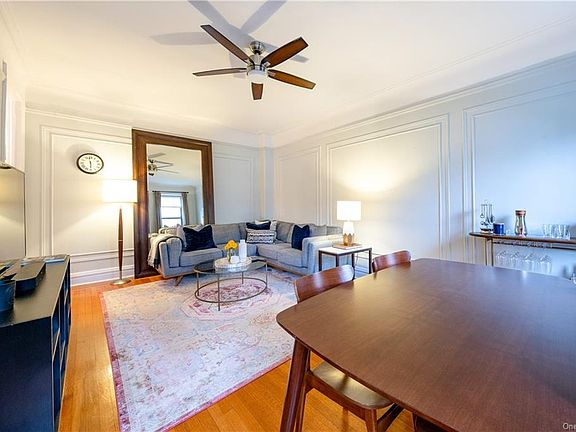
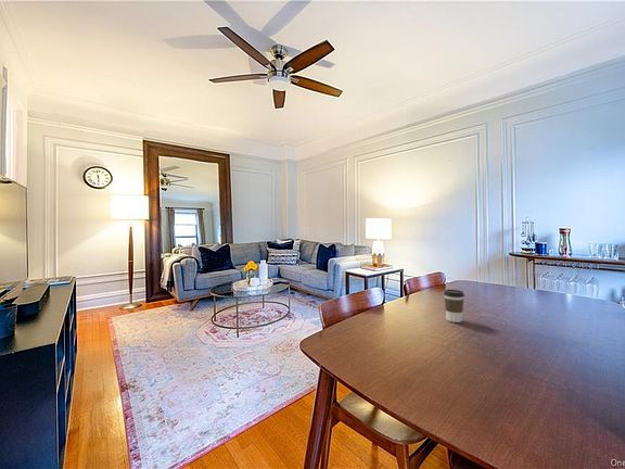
+ coffee cup [443,289,465,324]
